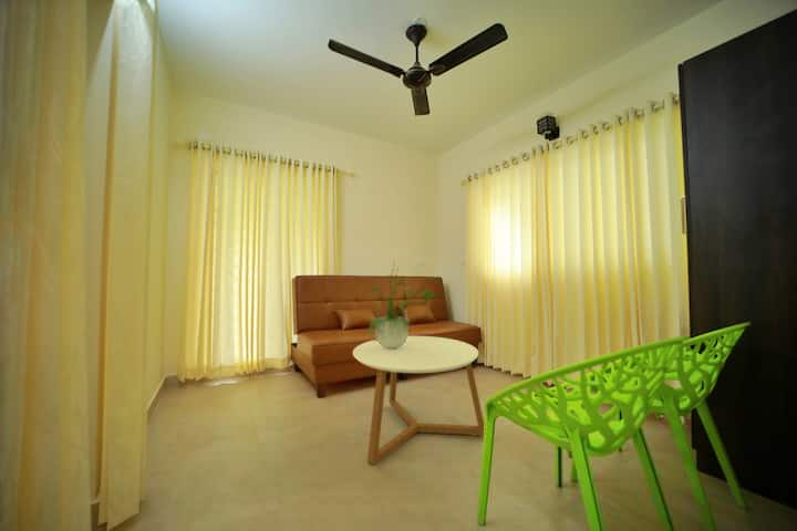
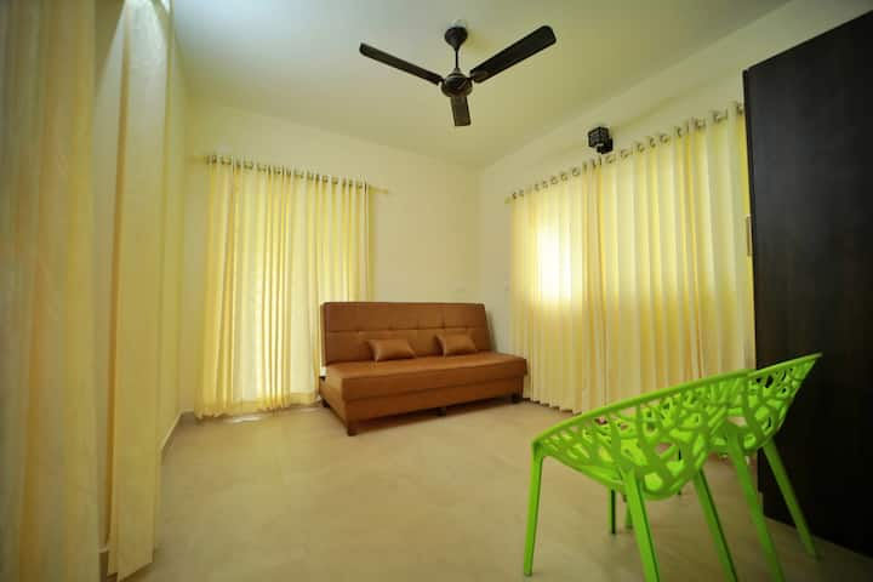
- coffee table [352,335,486,466]
- potted plant [366,260,438,348]
